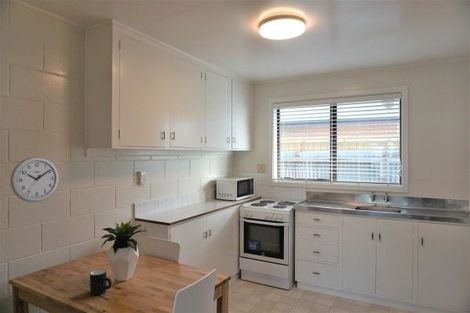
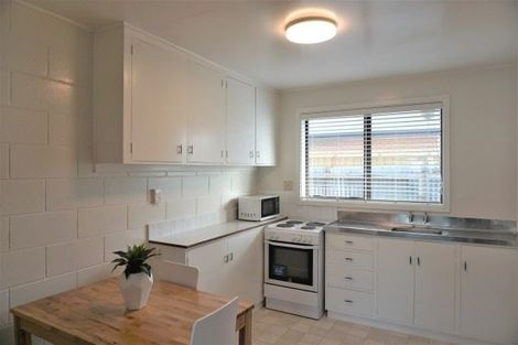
- mug [89,268,113,296]
- wall clock [9,156,60,203]
